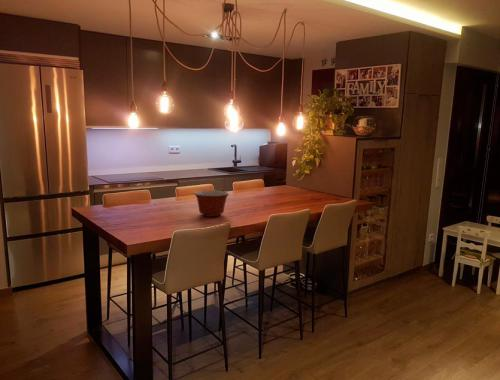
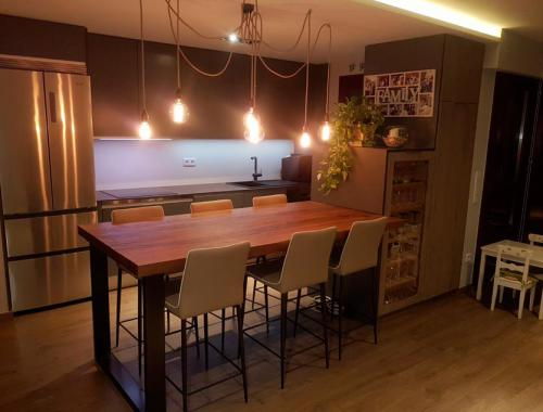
- mixing bowl [193,189,230,218]
